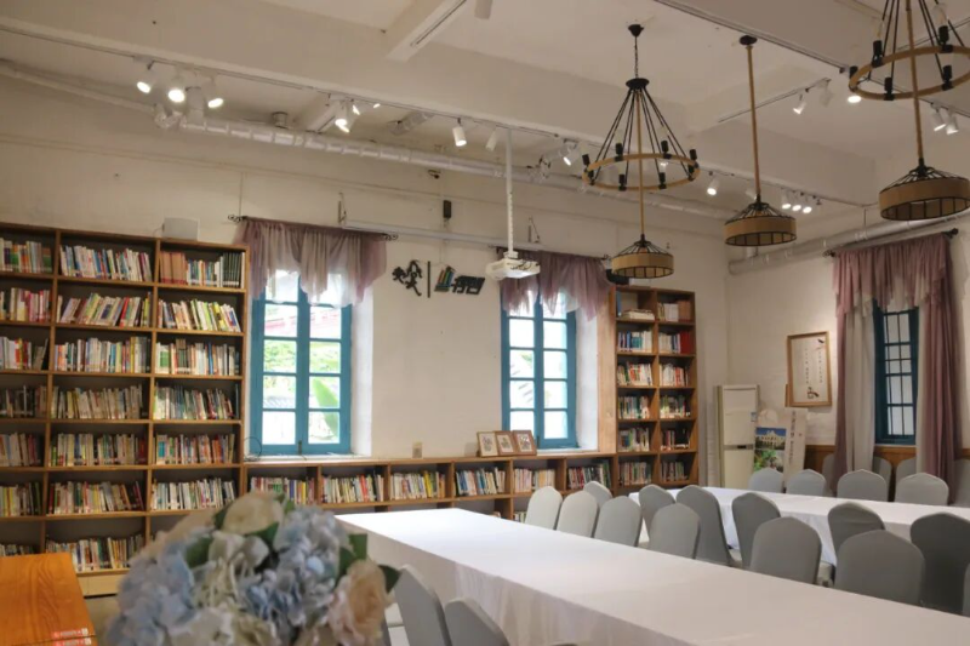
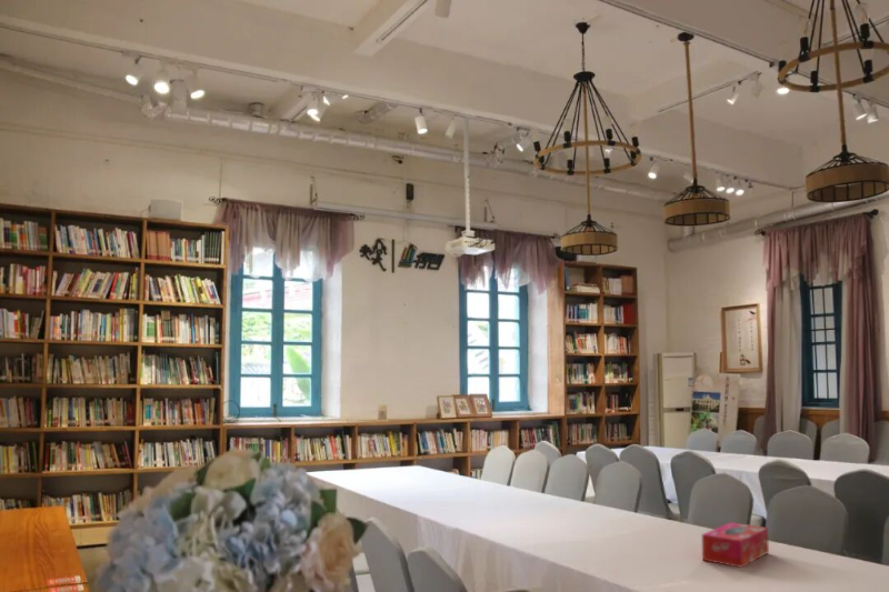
+ tissue box [701,521,770,569]
